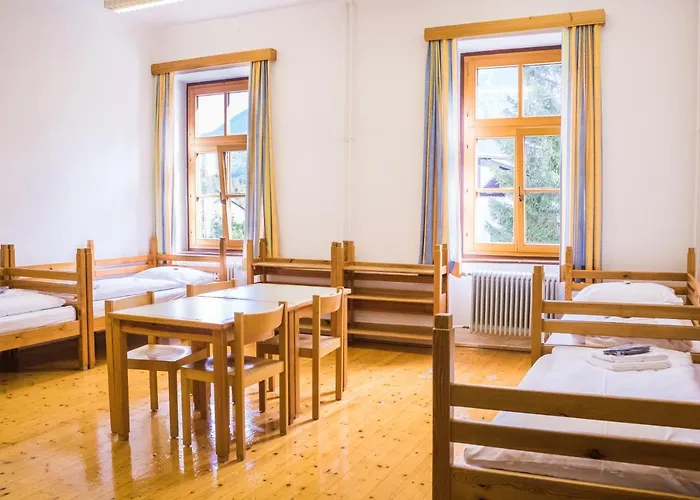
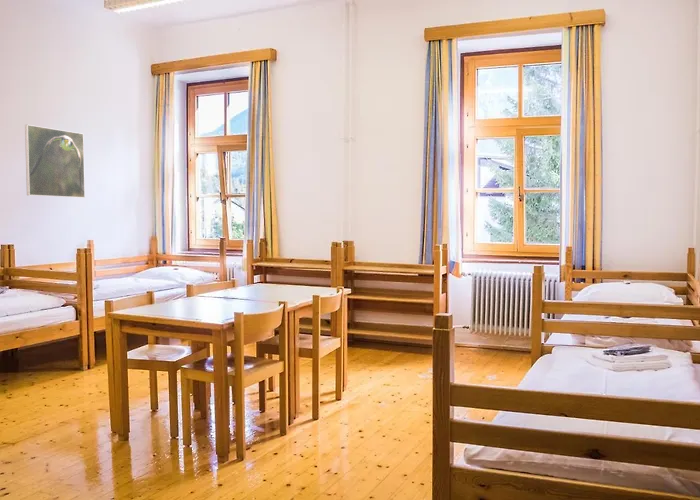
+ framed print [24,124,86,199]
